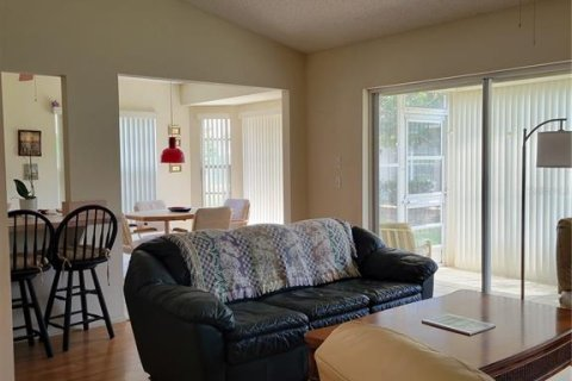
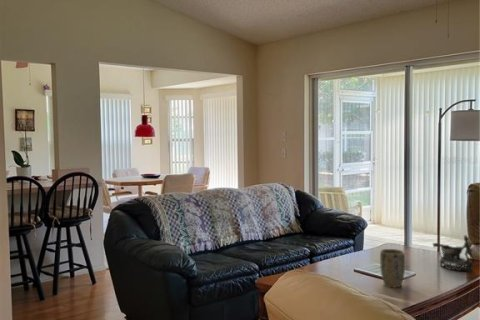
+ decorative bowl [432,234,476,272]
+ plant pot [379,248,406,289]
